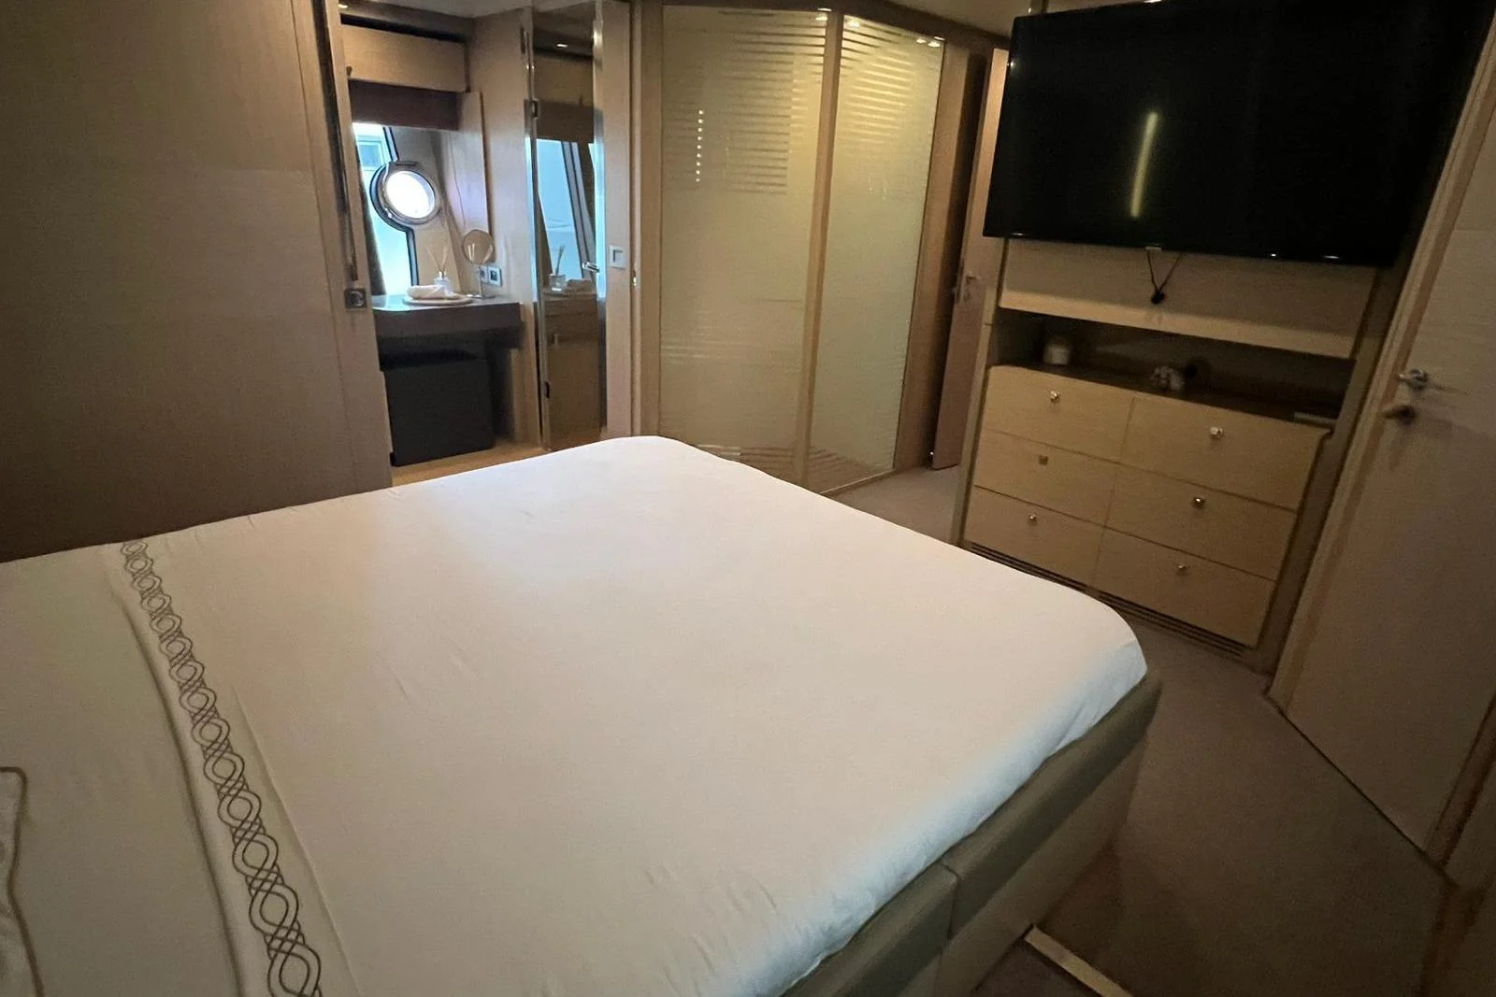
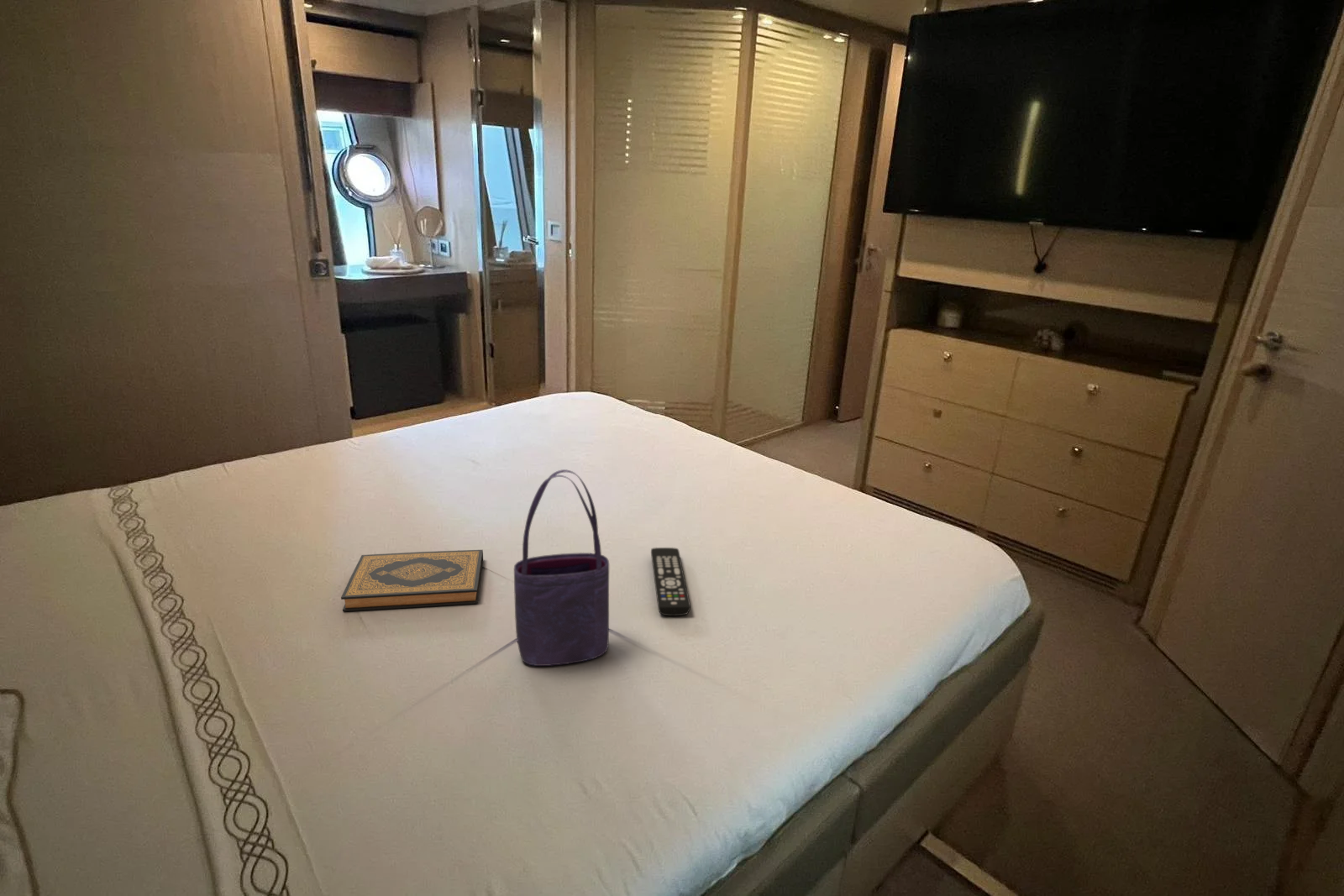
+ hardback book [340,549,484,612]
+ remote control [650,547,691,617]
+ tote bag [513,469,610,667]
